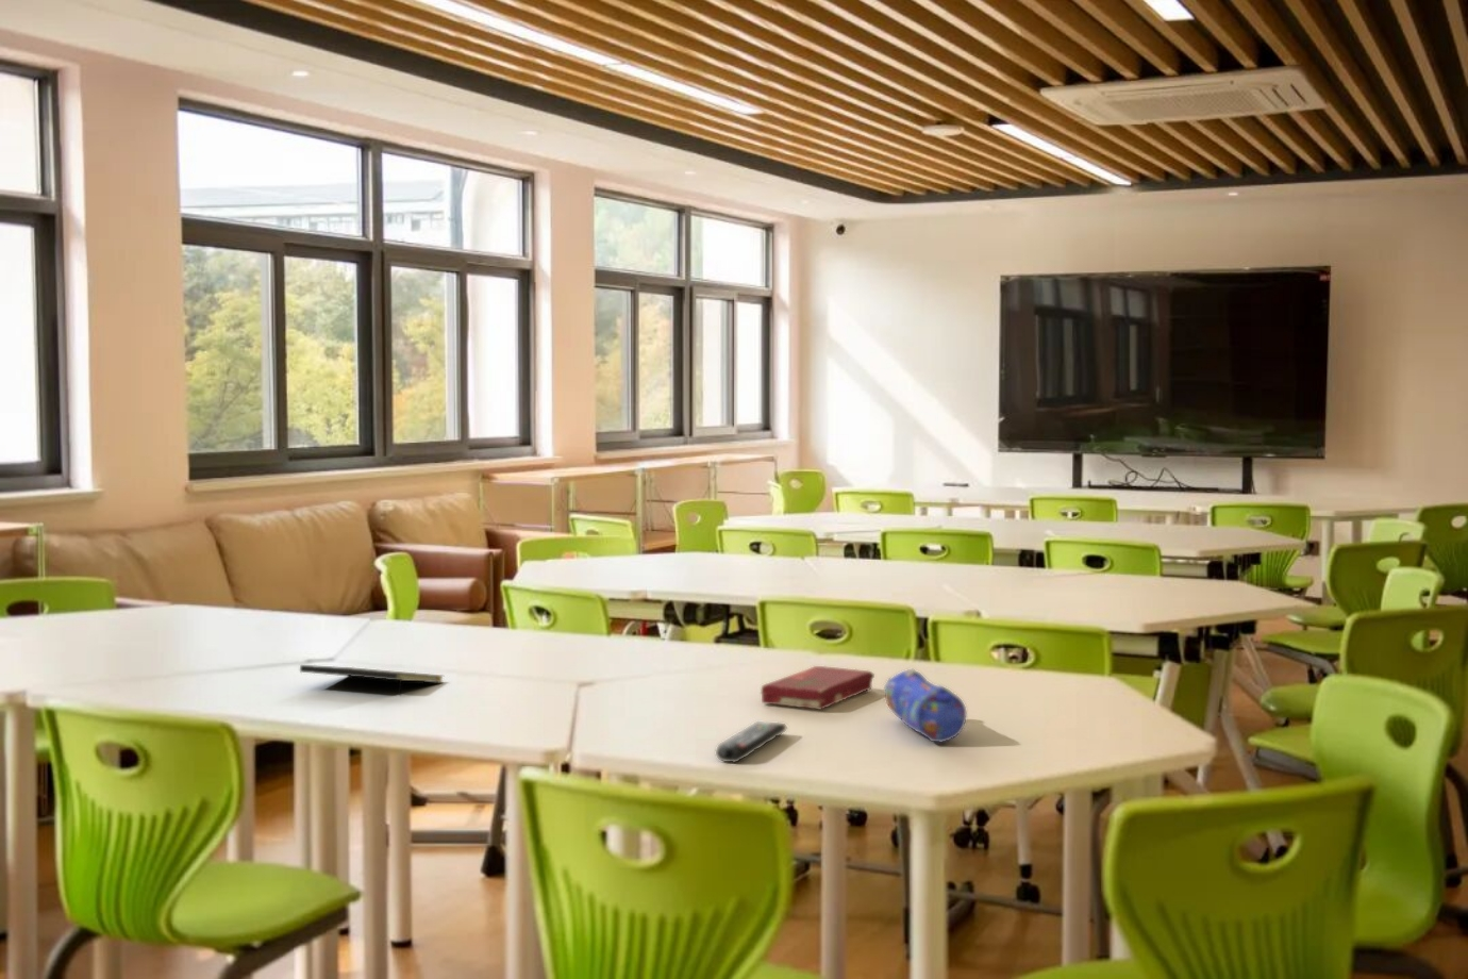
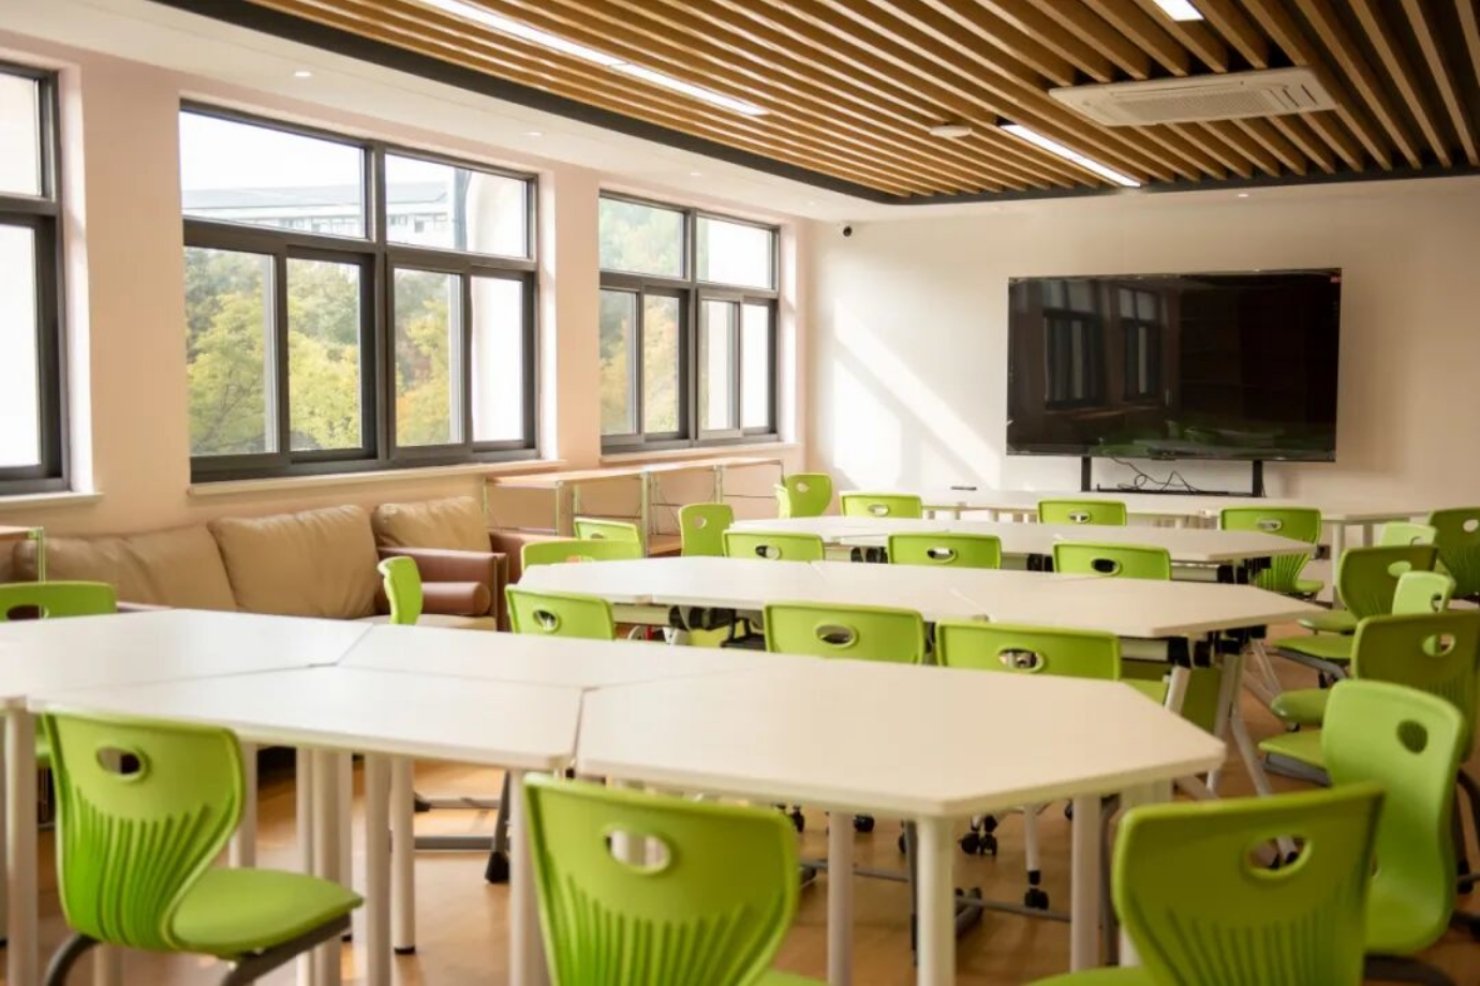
- notepad [299,664,445,697]
- remote control [714,720,788,763]
- pencil case [883,668,967,743]
- book [759,665,876,711]
